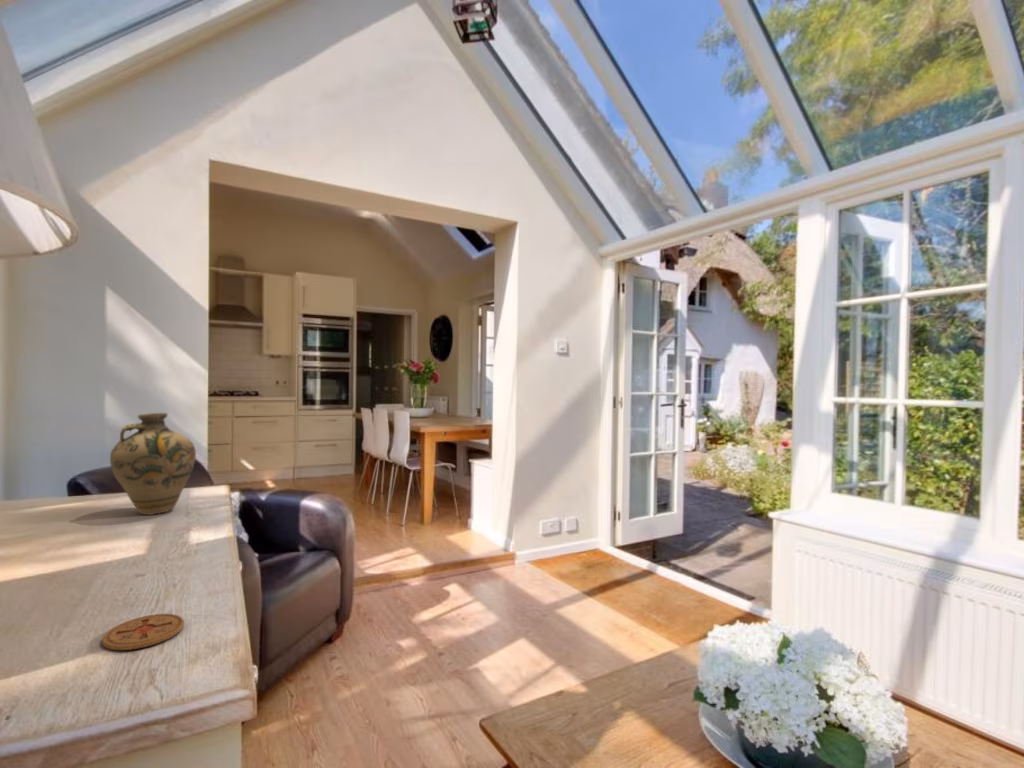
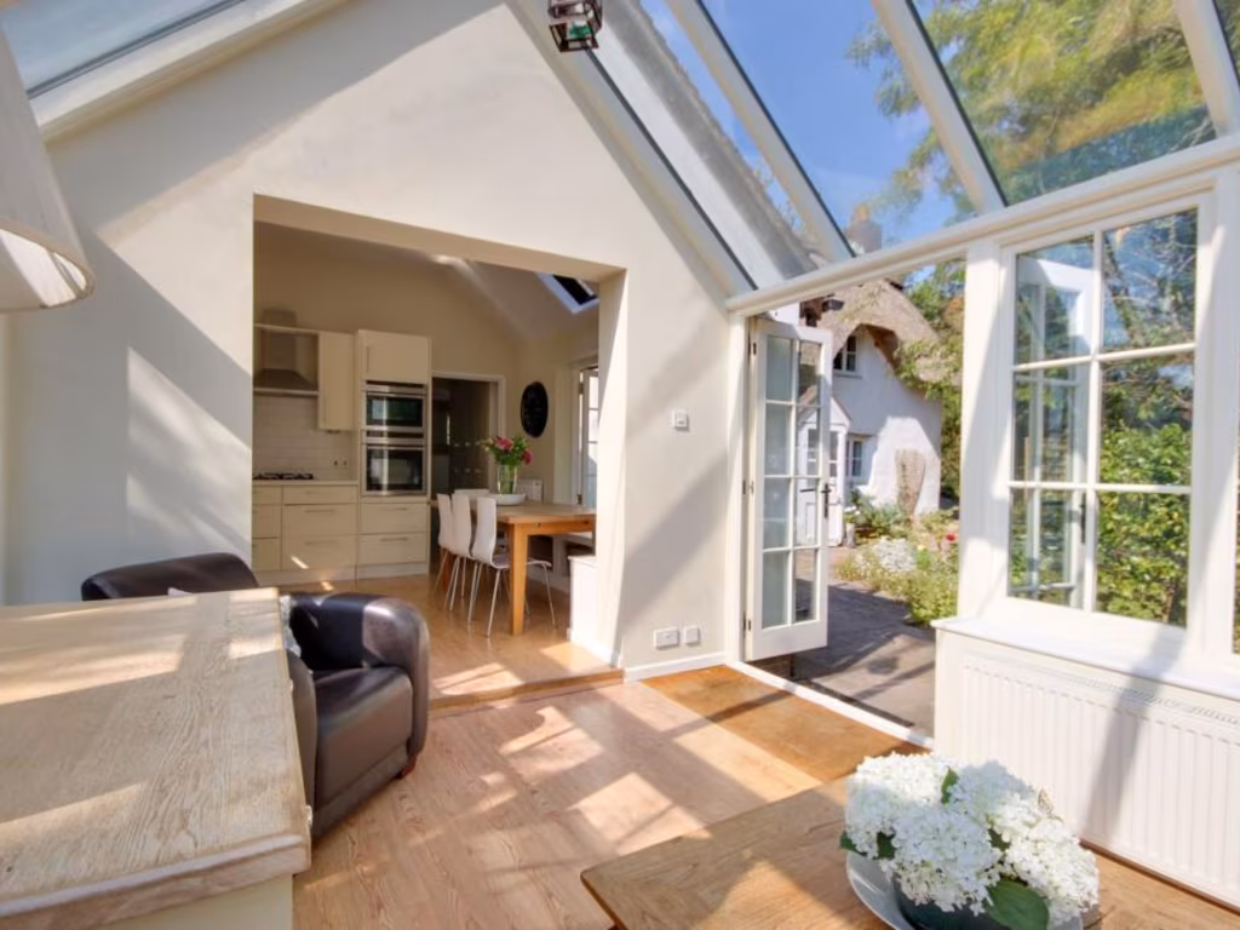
- jug [109,412,197,516]
- coaster [101,613,185,651]
